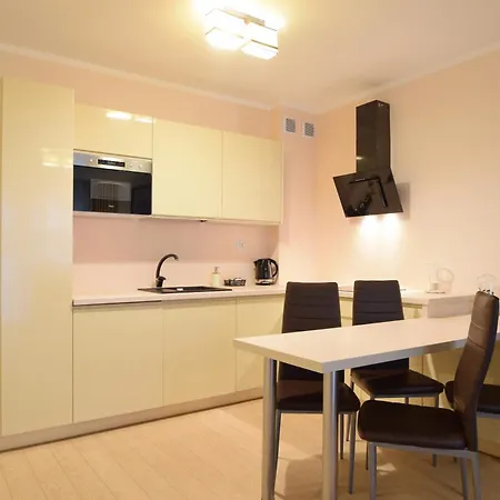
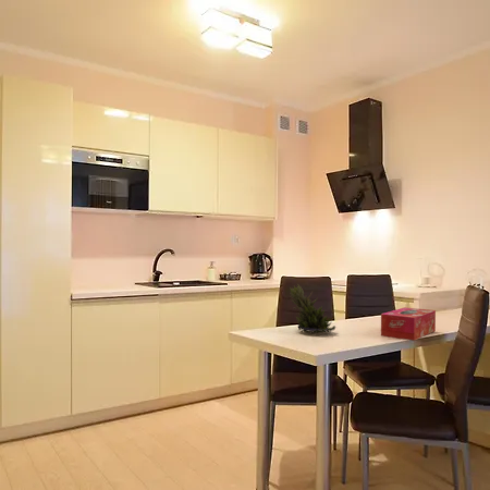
+ tissue box [380,306,437,342]
+ succulent plant [289,282,338,334]
